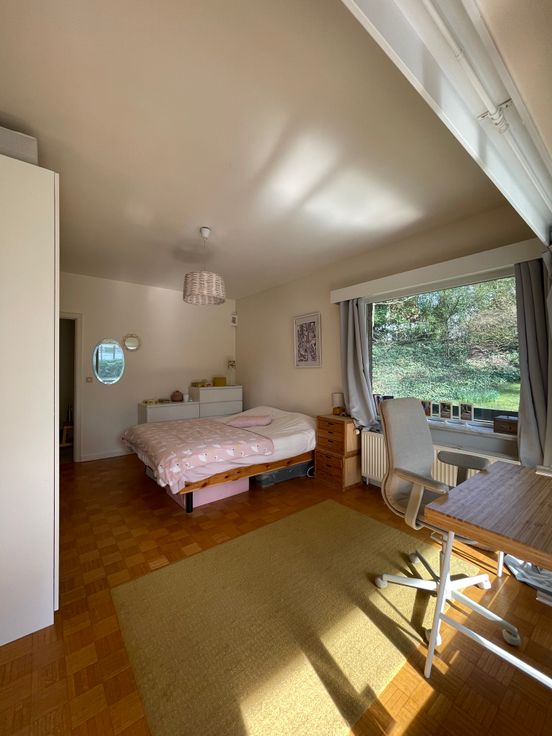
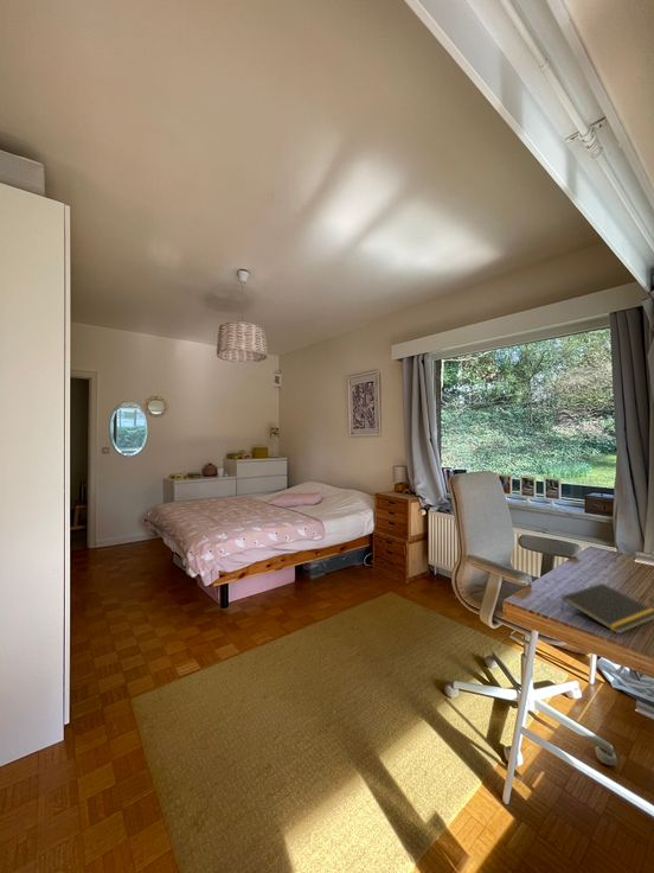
+ notepad [560,582,654,635]
